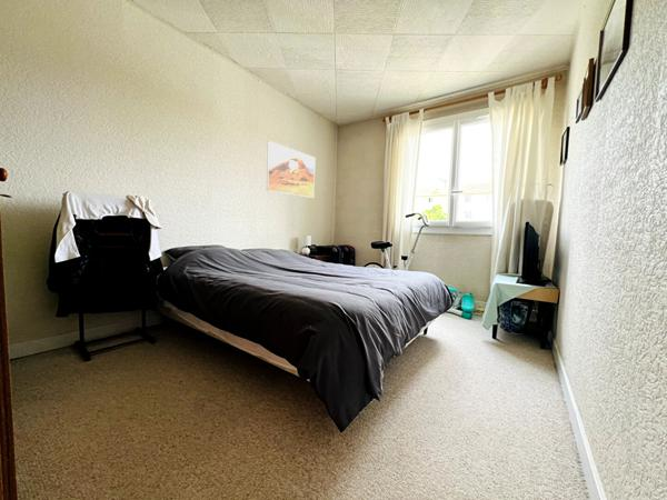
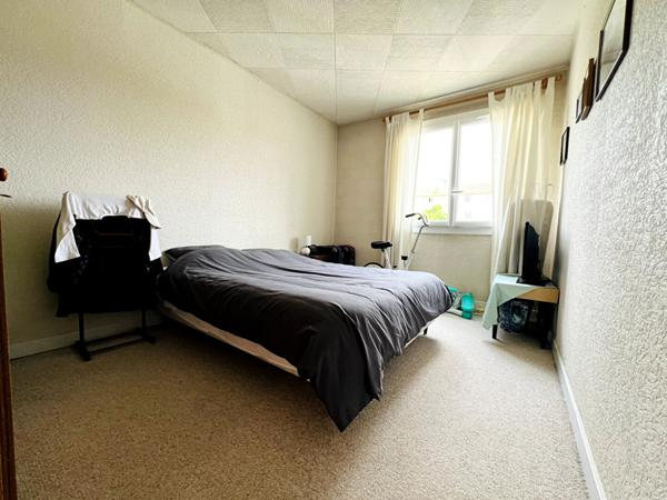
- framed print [266,140,317,199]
